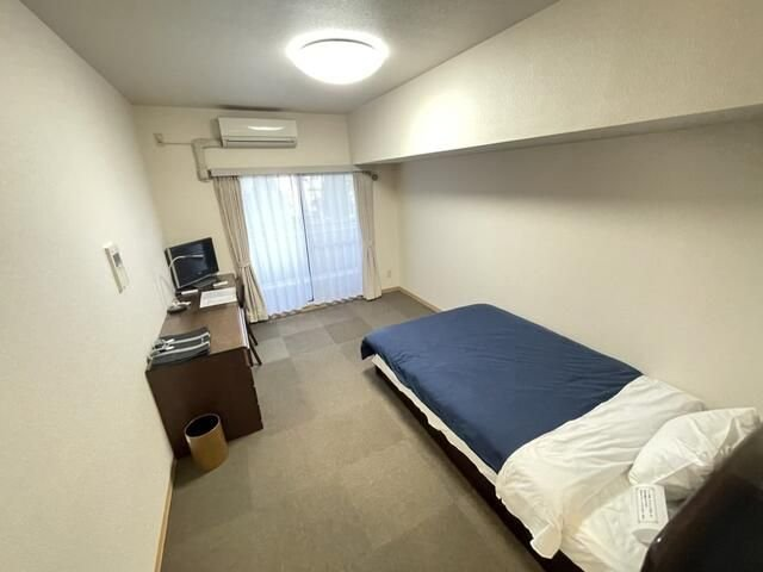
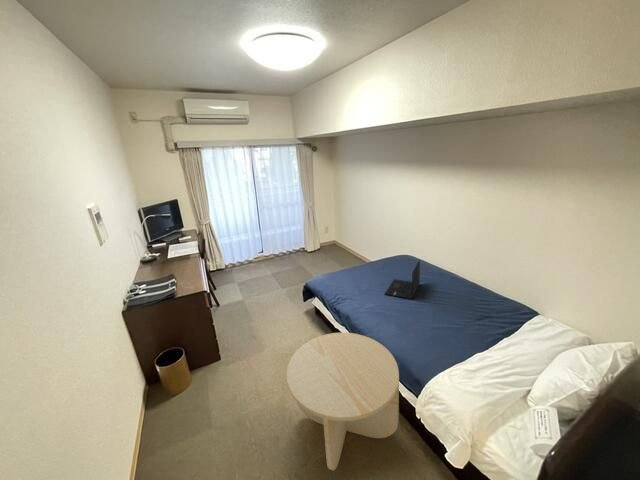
+ side table [286,332,400,472]
+ laptop [384,259,421,300]
